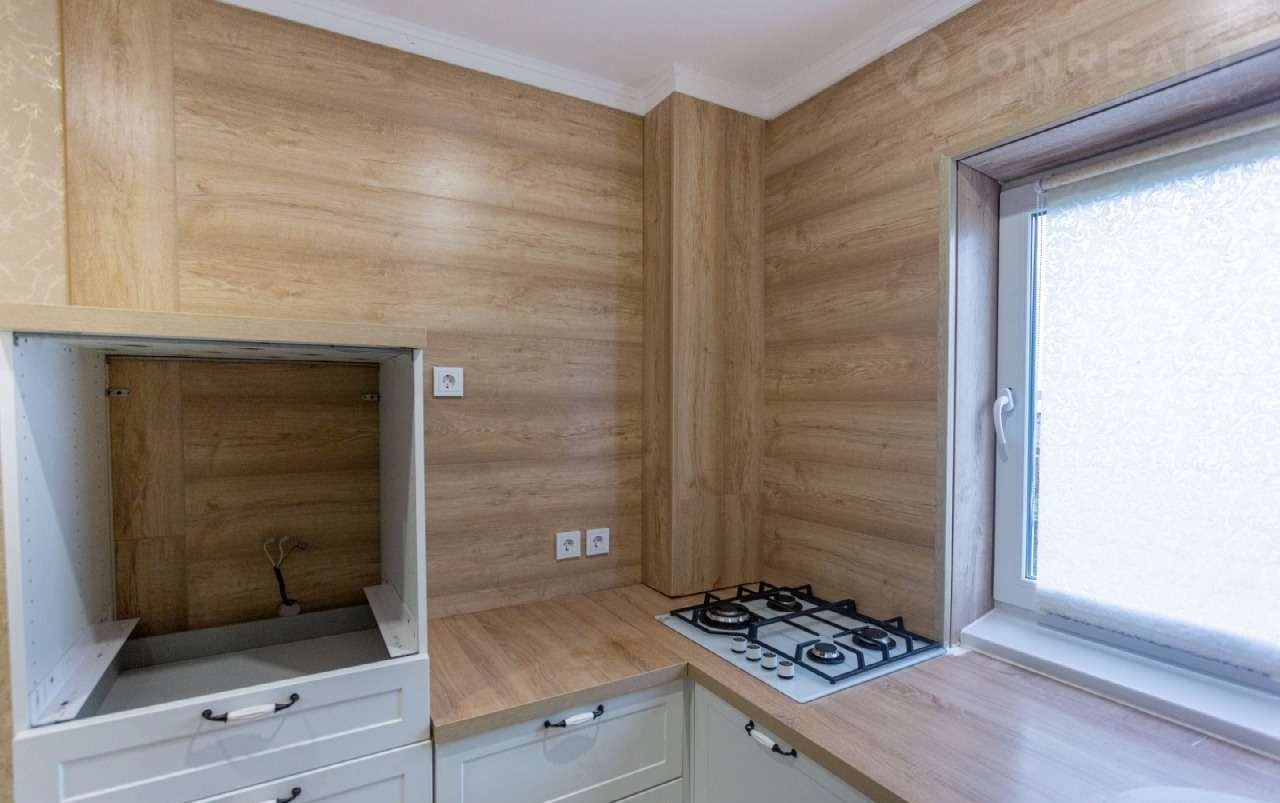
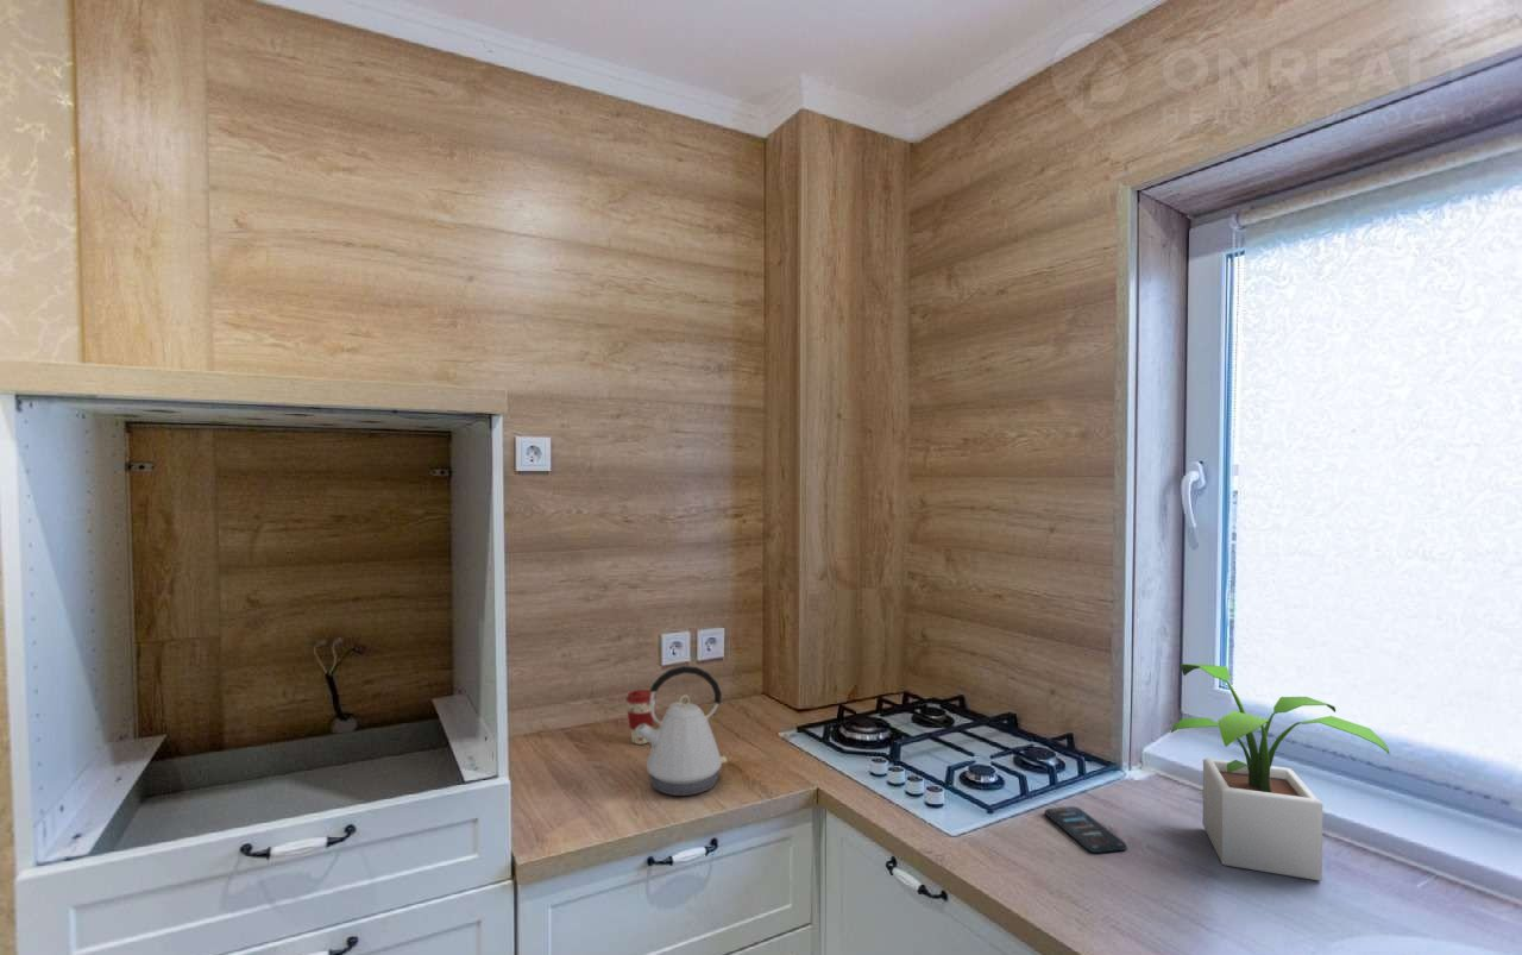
+ kettle [635,665,729,797]
+ potted plant [1170,662,1390,881]
+ coffee cup [624,689,658,746]
+ smartphone [1044,805,1127,854]
